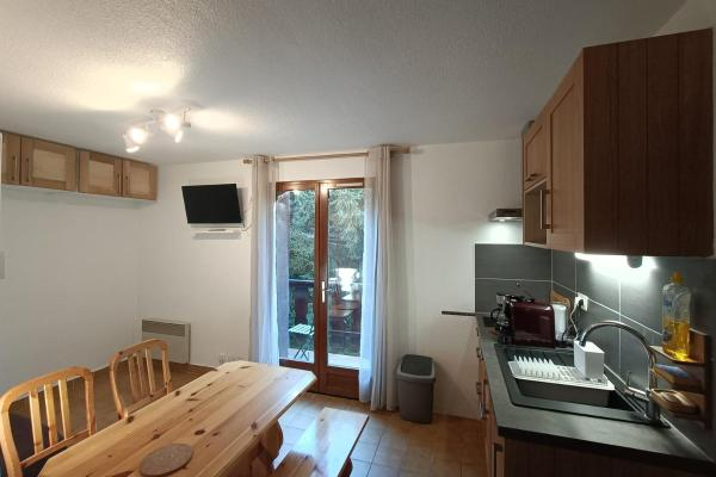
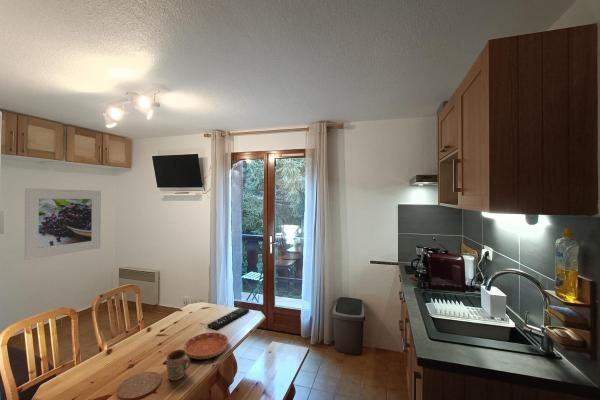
+ saucer [183,331,229,360]
+ mug [166,349,192,381]
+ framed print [24,187,102,261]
+ remote control [206,306,250,331]
